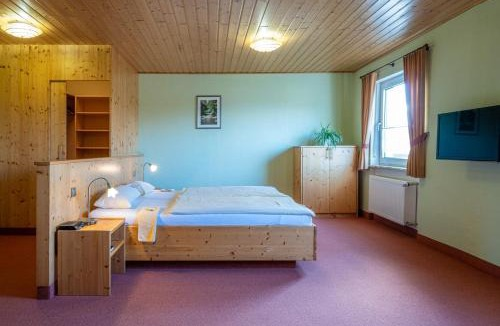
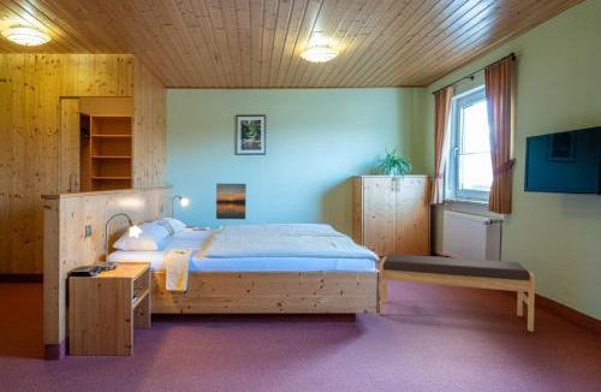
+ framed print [215,182,248,221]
+ bench [379,253,536,333]
